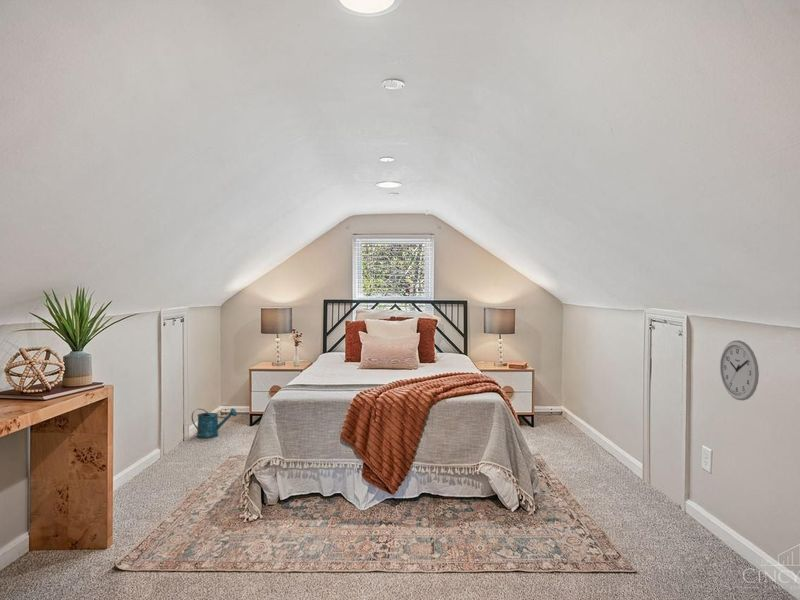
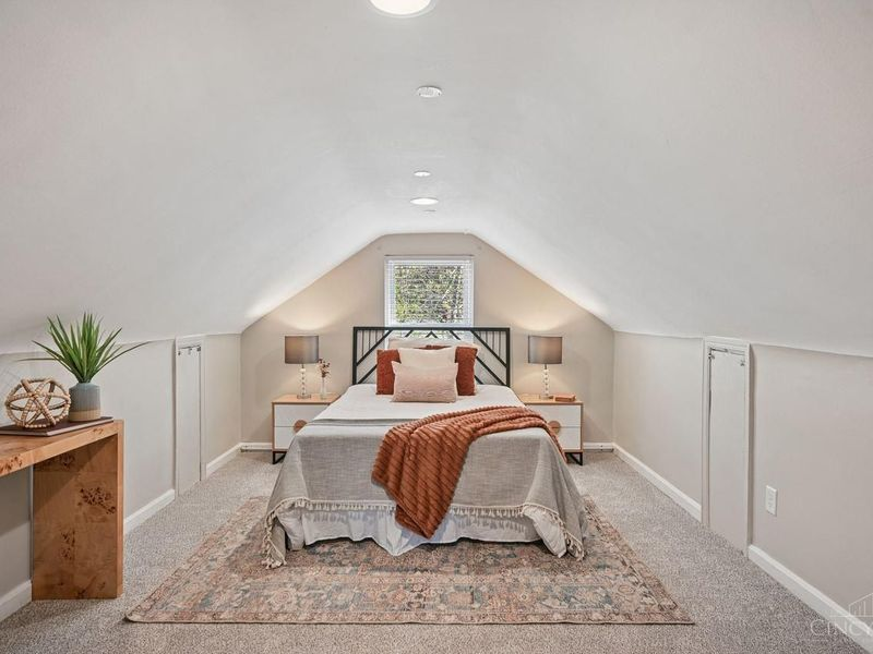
- wall clock [719,339,760,402]
- watering can [191,407,238,439]
